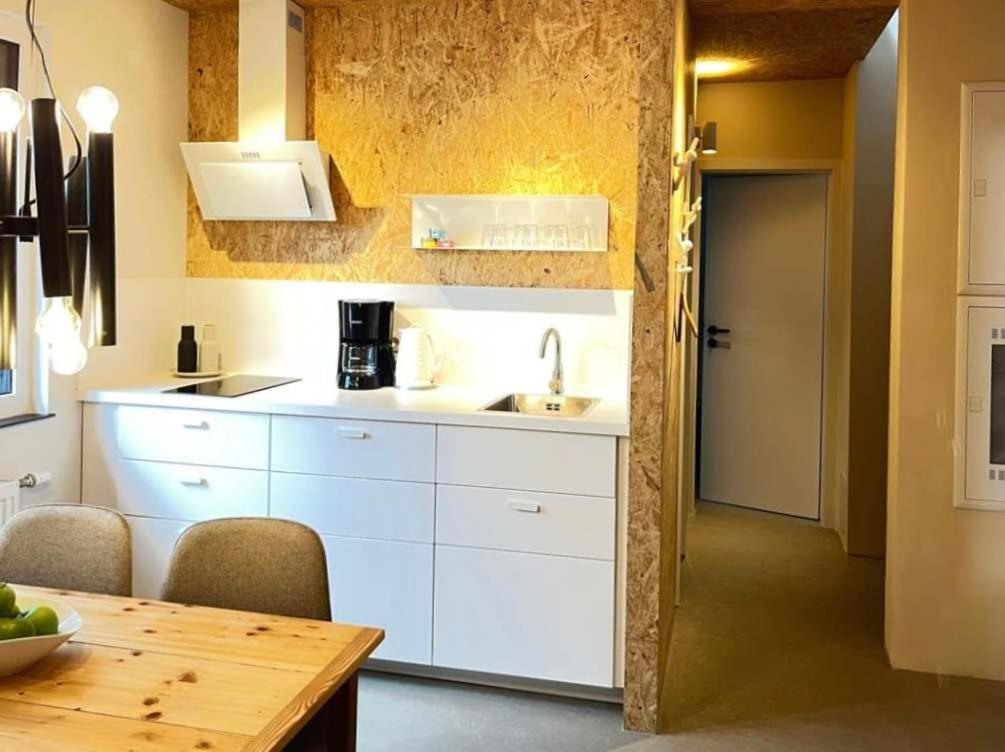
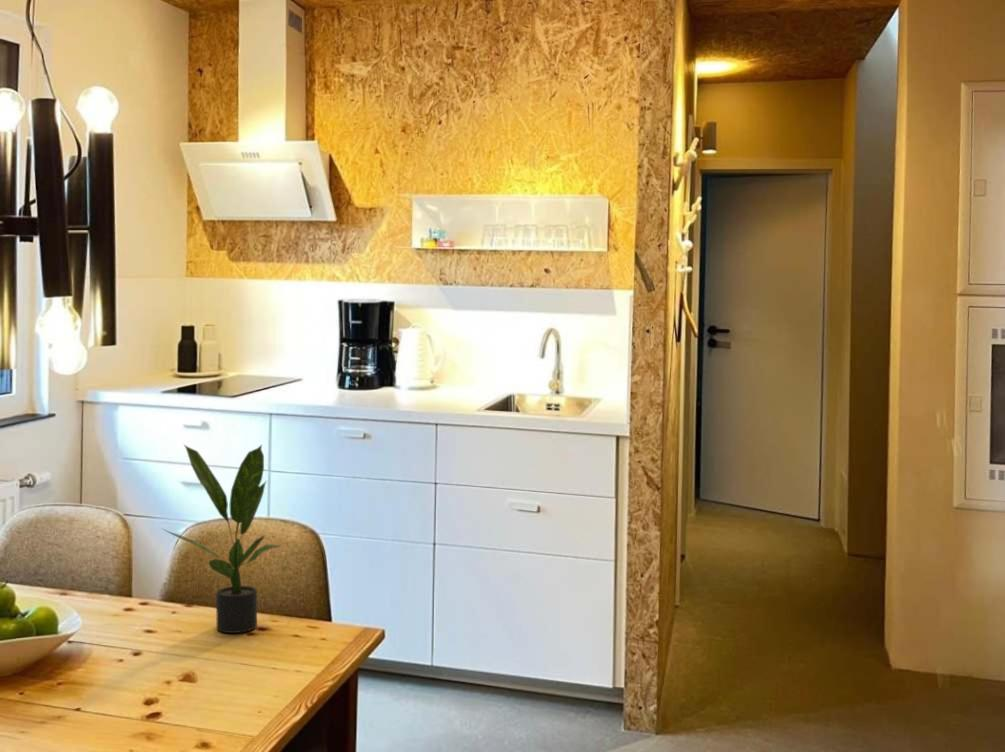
+ potted plant [160,444,282,634]
